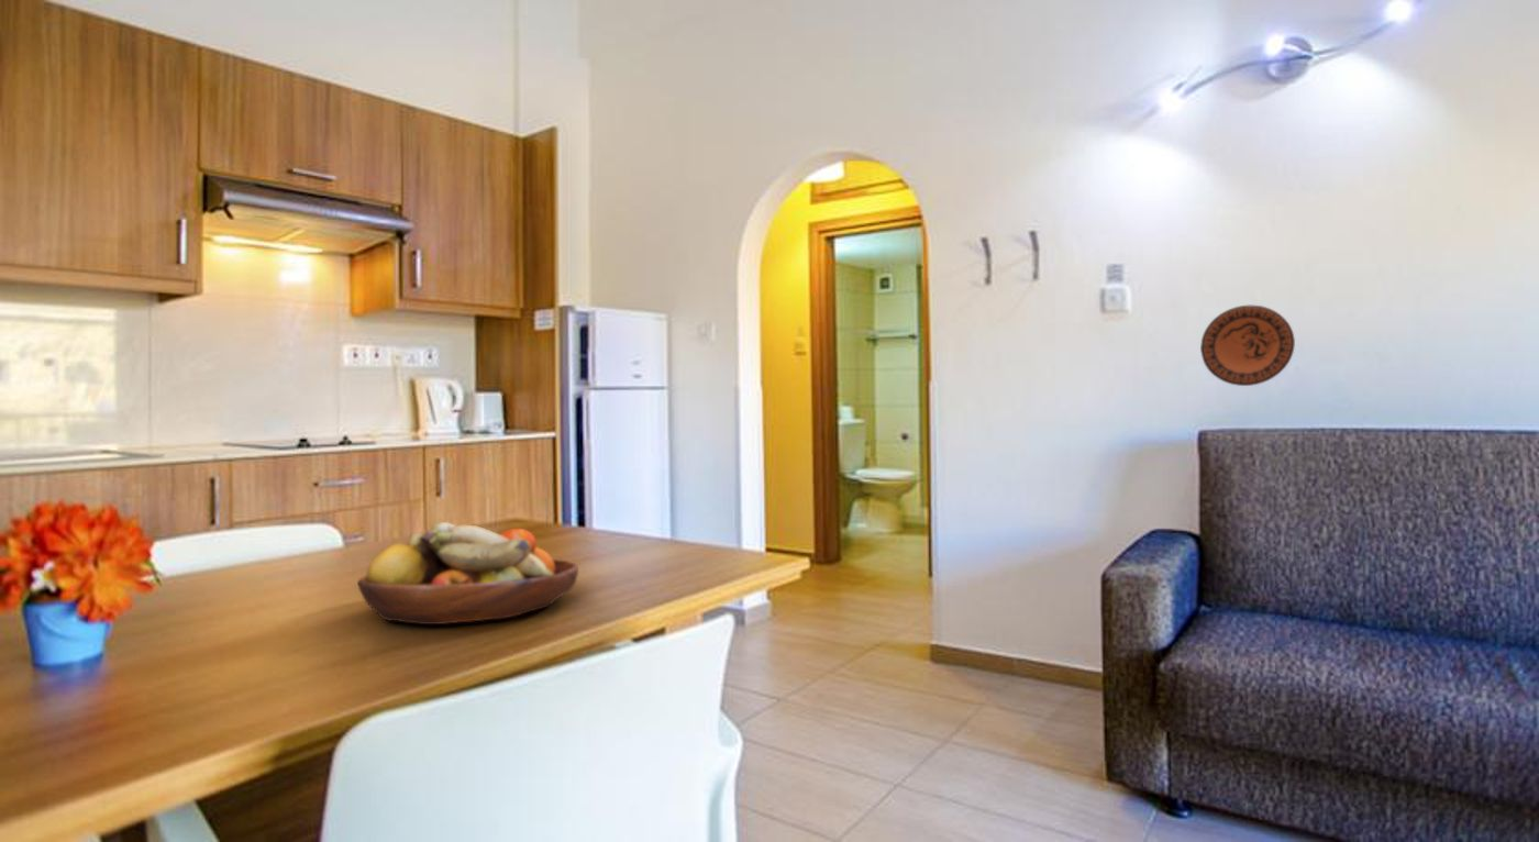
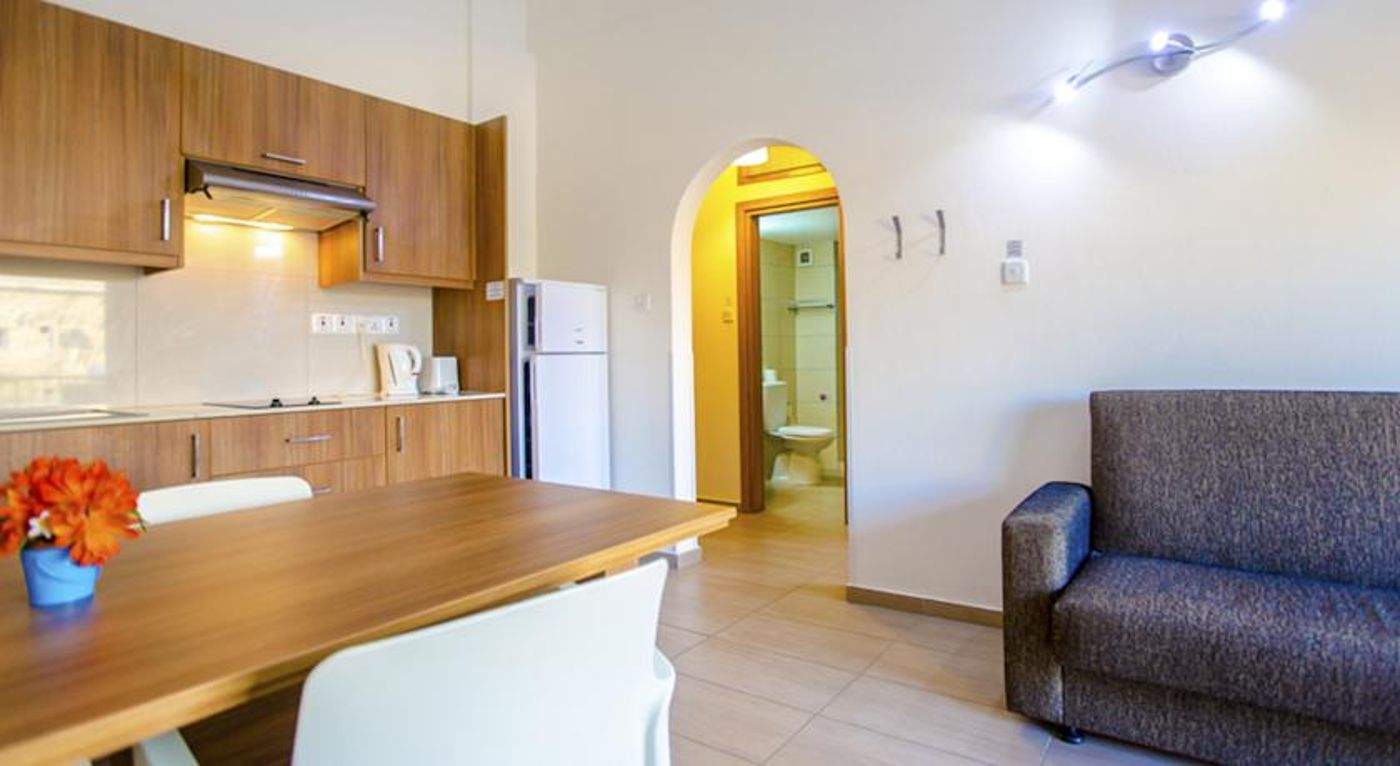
- decorative plate [1199,304,1296,387]
- fruit bowl [356,521,579,625]
